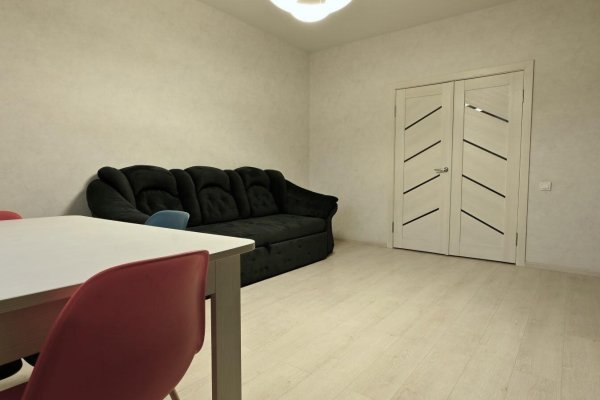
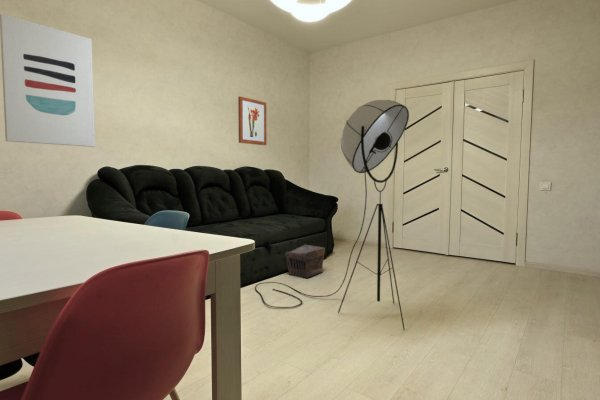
+ wall art [0,13,96,148]
+ floor lamp [254,99,410,331]
+ wall art [237,96,268,146]
+ pouch [284,244,326,279]
